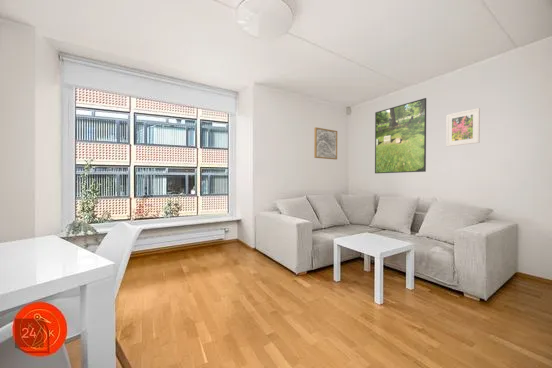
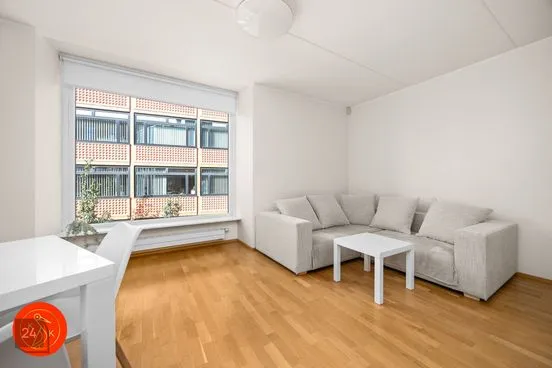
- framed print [445,107,481,147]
- wall art [313,126,338,161]
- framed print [374,97,427,174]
